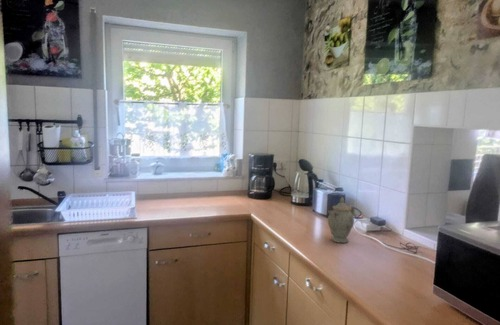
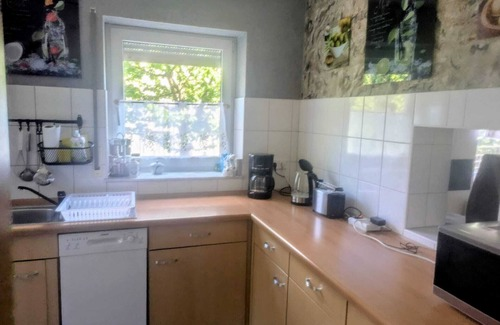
- chinaware [327,196,356,244]
